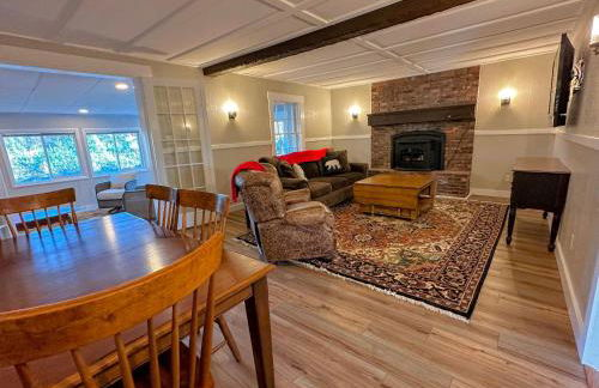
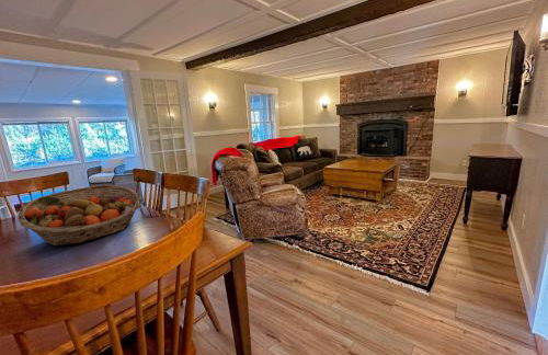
+ fruit basket [16,184,142,248]
